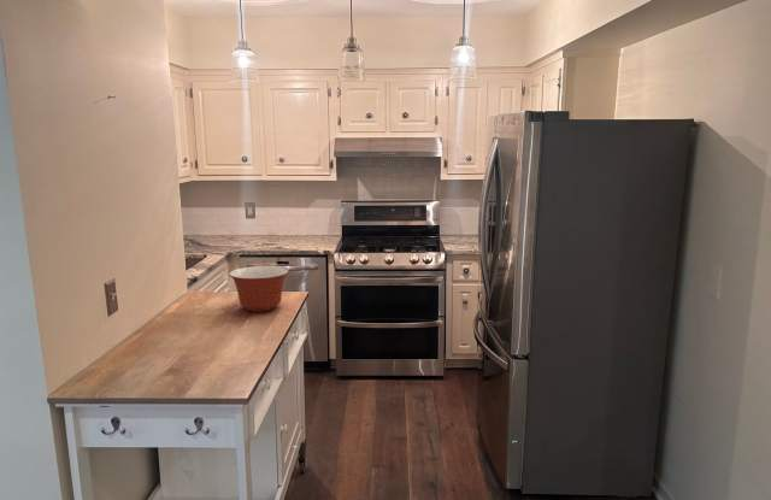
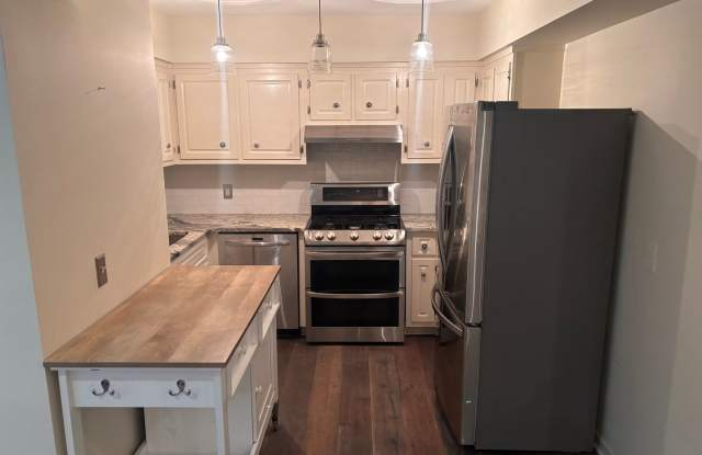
- mixing bowl [228,265,290,313]
